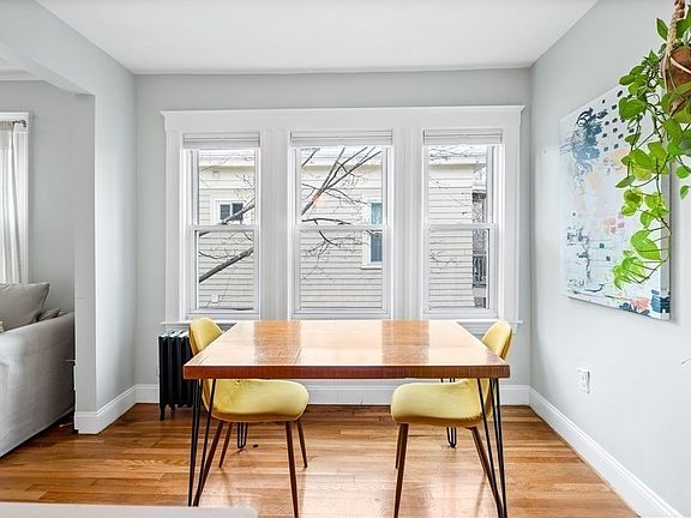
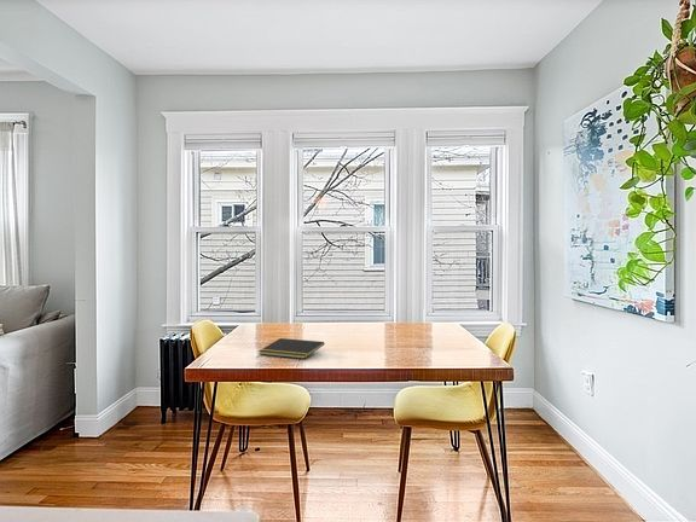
+ notepad [257,337,325,360]
